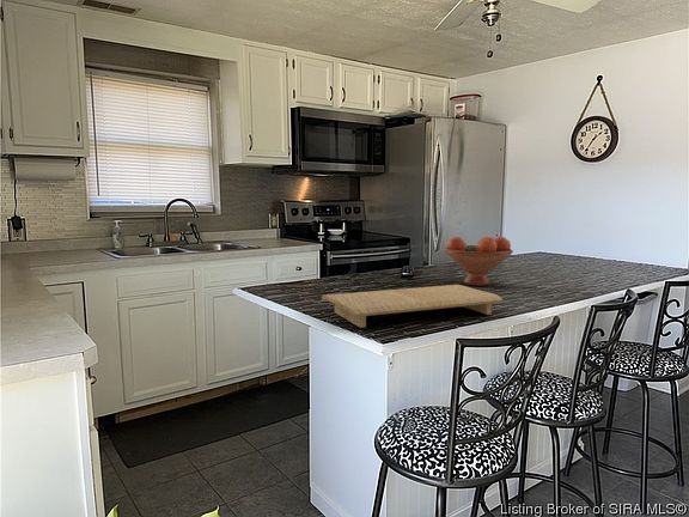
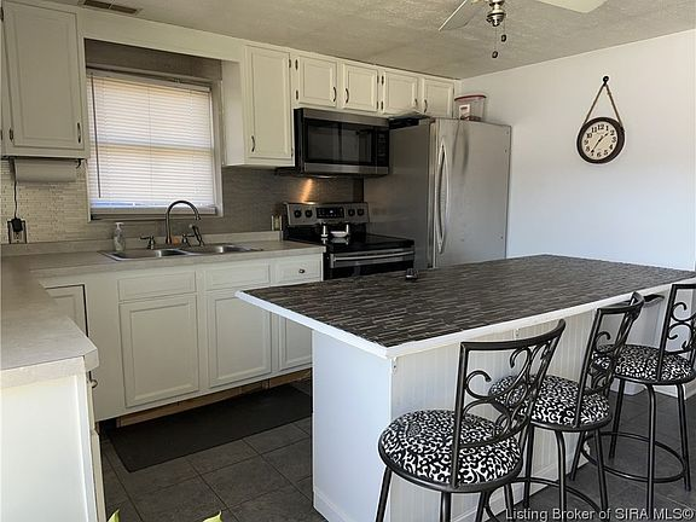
- fruit bowl [443,236,514,287]
- cutting board [321,284,504,329]
